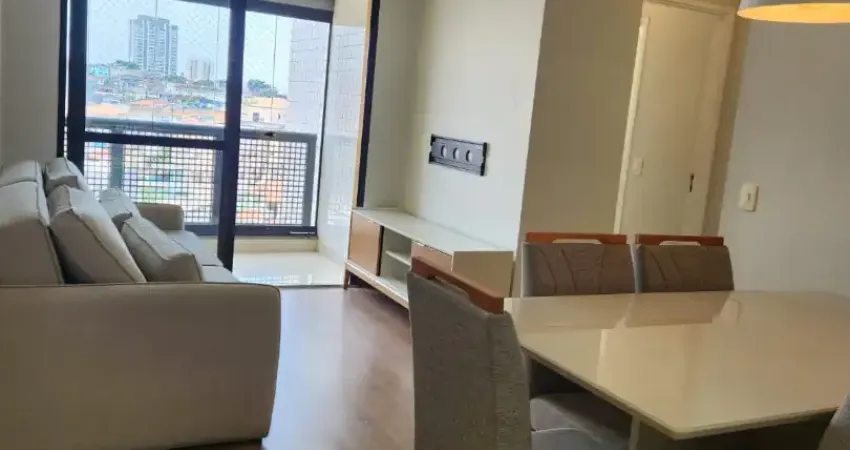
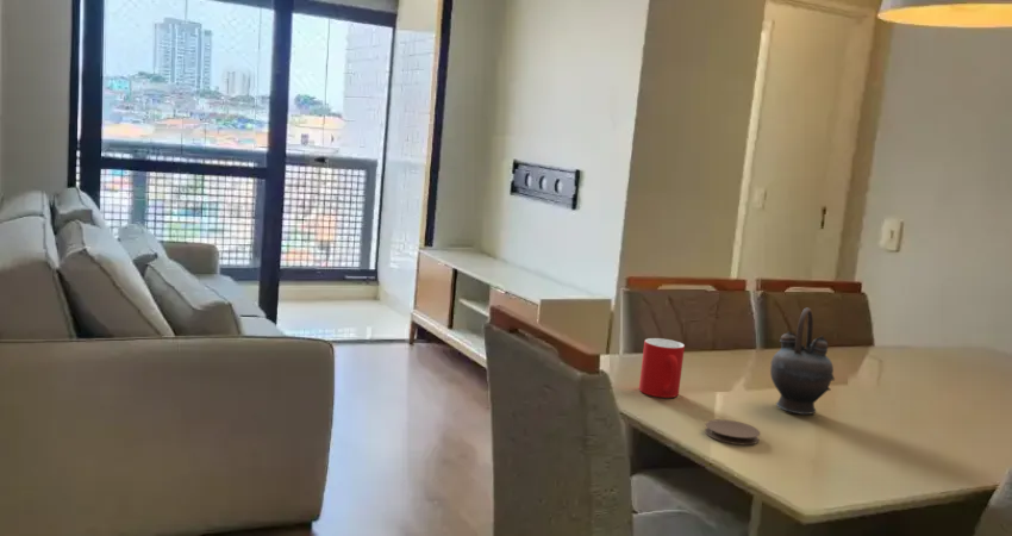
+ coaster [704,418,761,445]
+ cup [638,337,686,399]
+ teapot [769,307,836,416]
